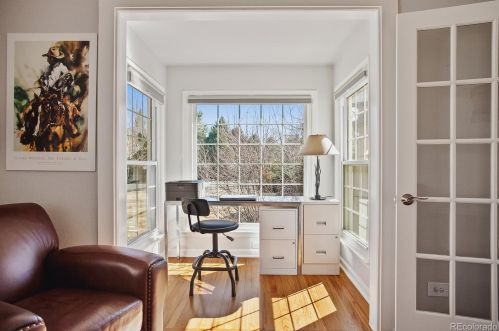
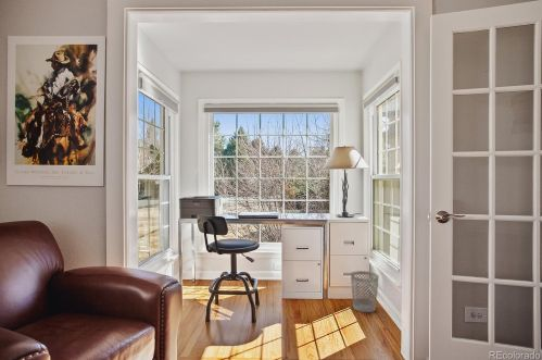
+ wastebasket [350,270,380,313]
